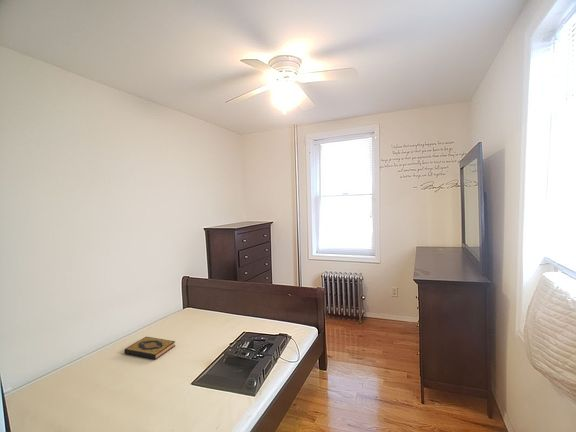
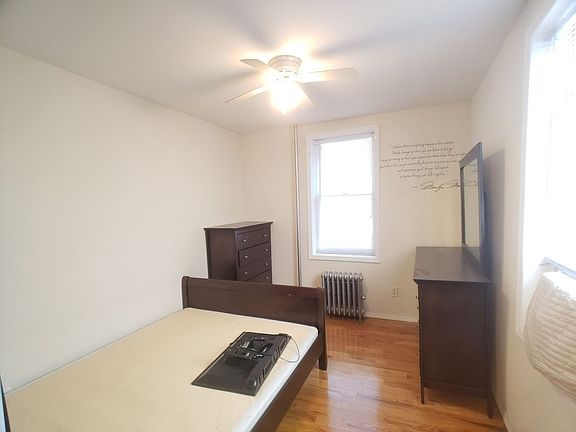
- hardback book [123,336,176,360]
